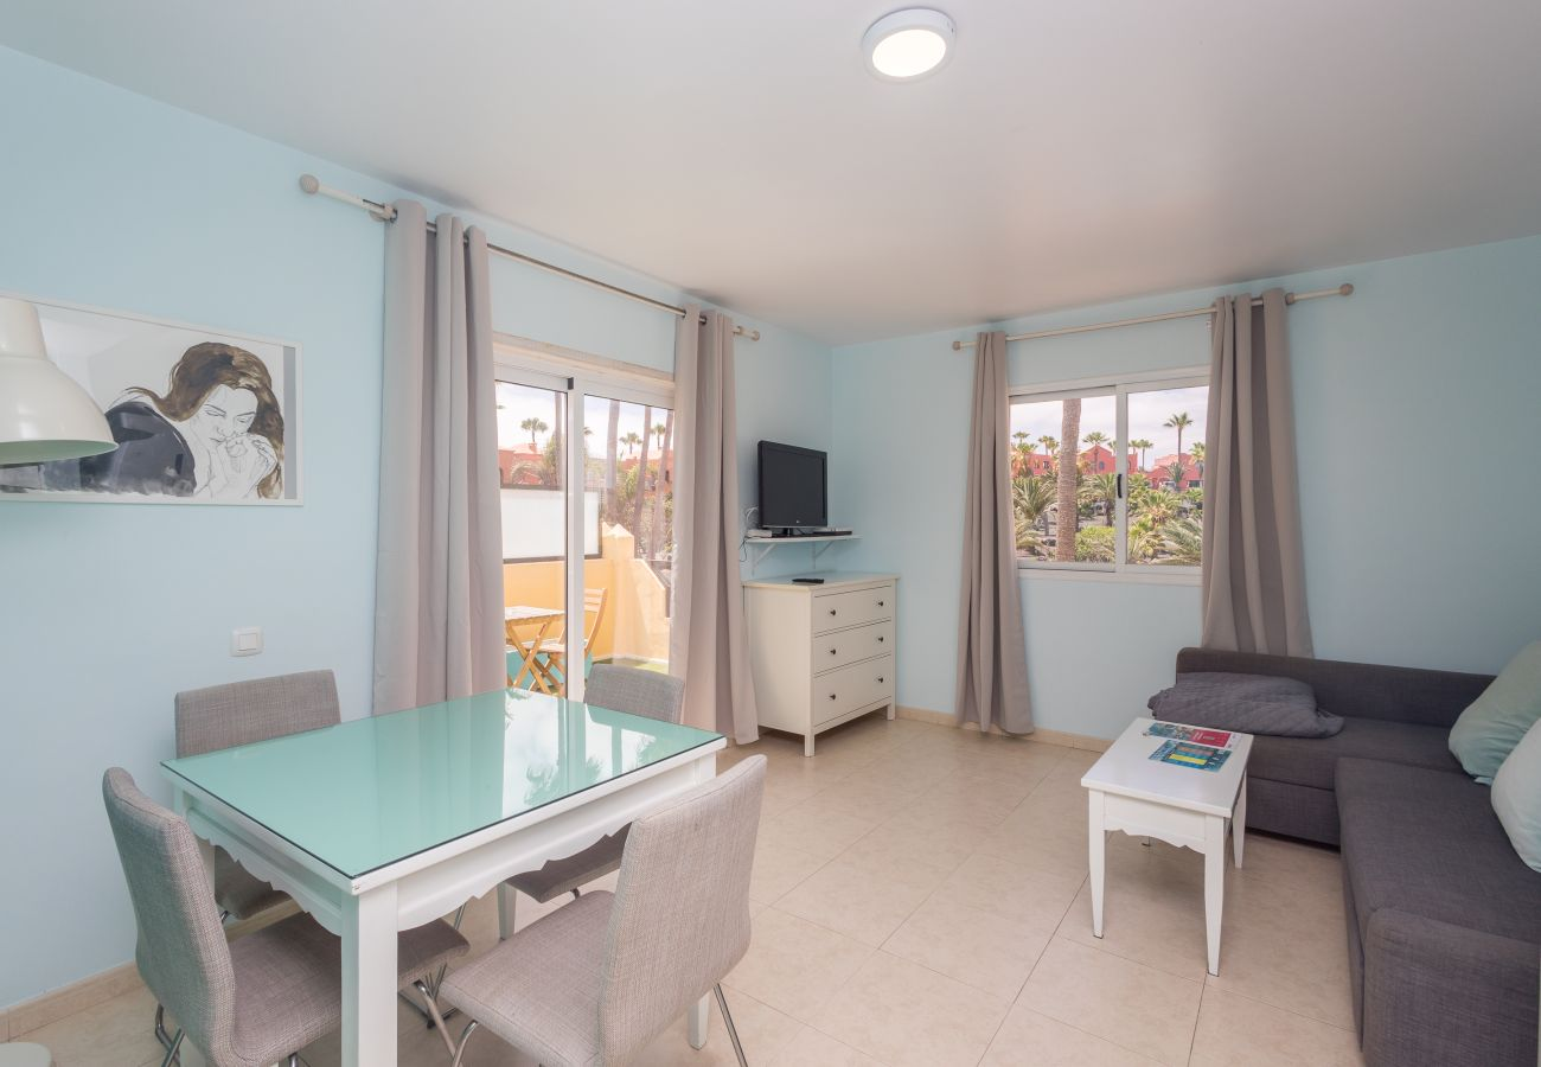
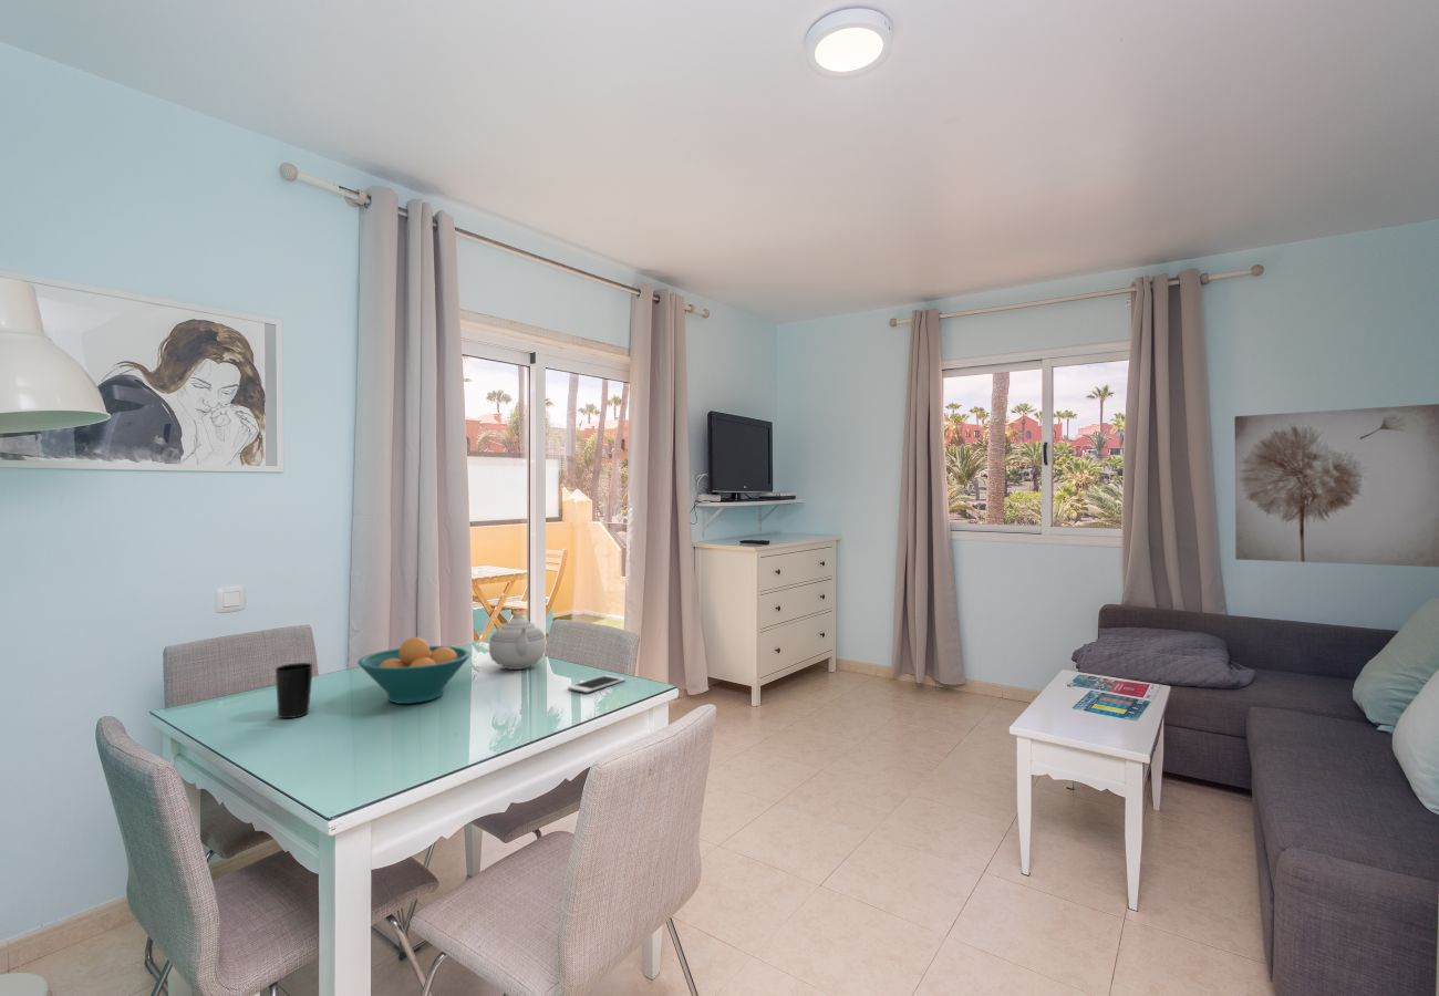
+ teapot [488,611,547,671]
+ cup [275,662,314,719]
+ wall art [1233,403,1439,568]
+ fruit bowl [356,636,472,705]
+ cell phone [567,674,627,694]
